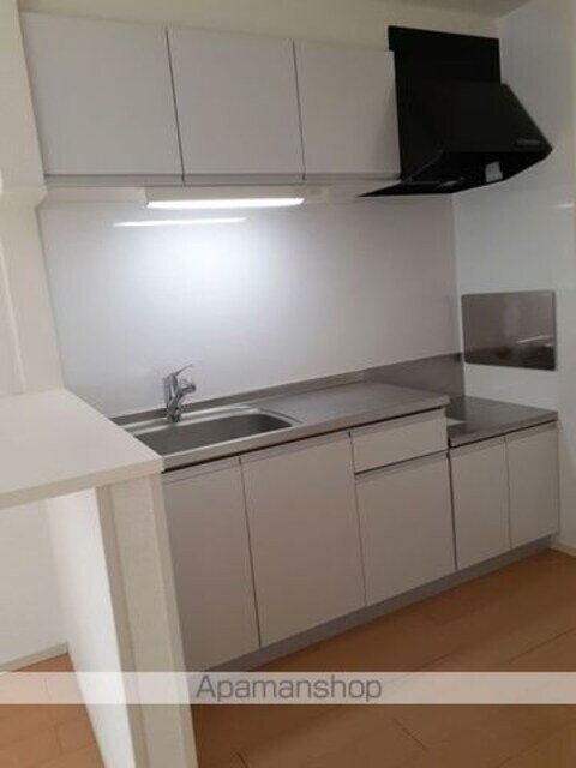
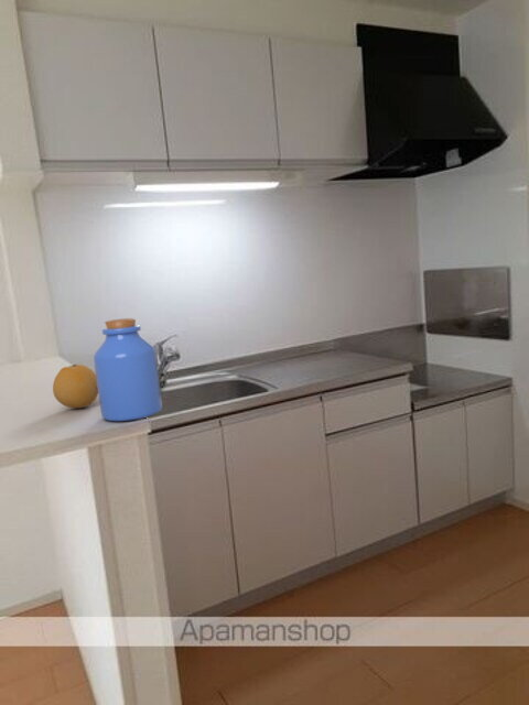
+ fruit [52,364,99,409]
+ jar [93,317,163,422]
